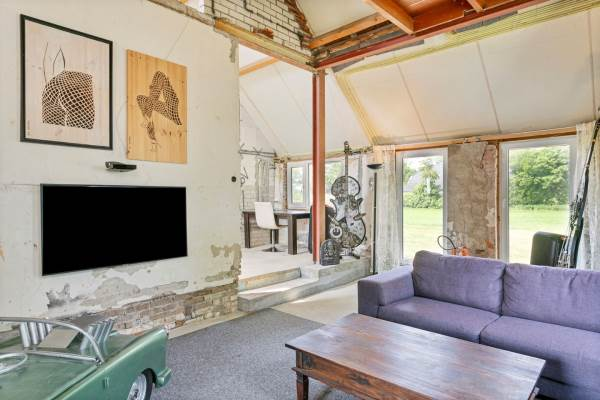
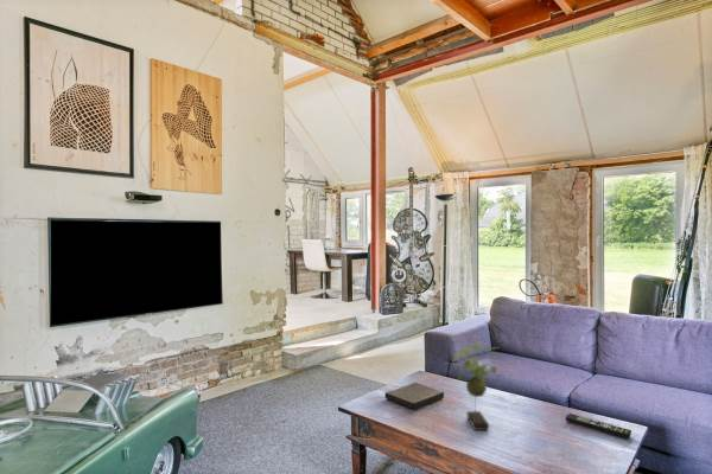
+ remote control [565,412,632,440]
+ plant [451,341,498,431]
+ book [383,382,445,410]
